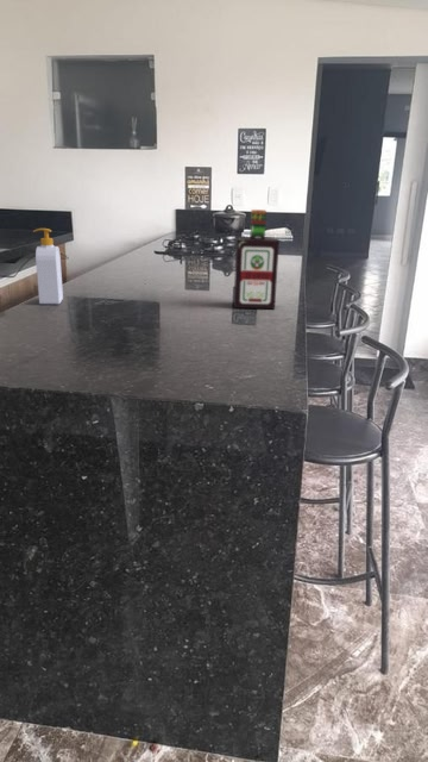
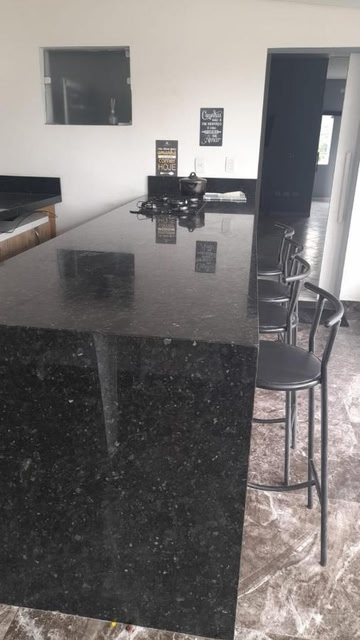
- bottle [233,208,281,311]
- soap bottle [32,227,64,305]
